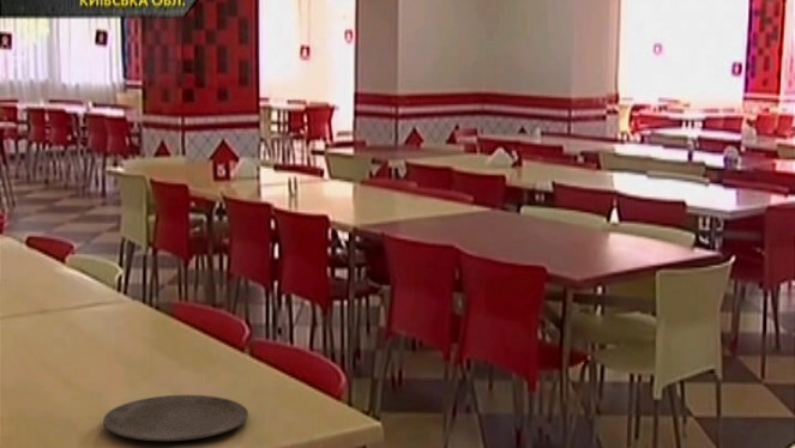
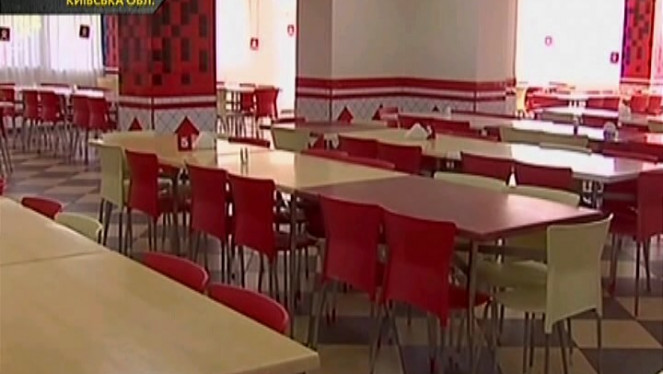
- plate [102,394,249,442]
